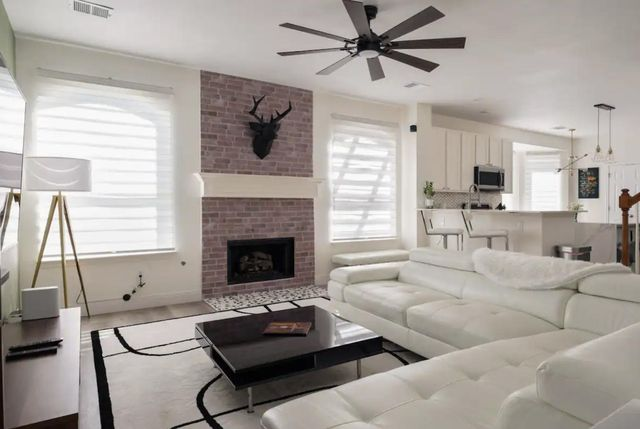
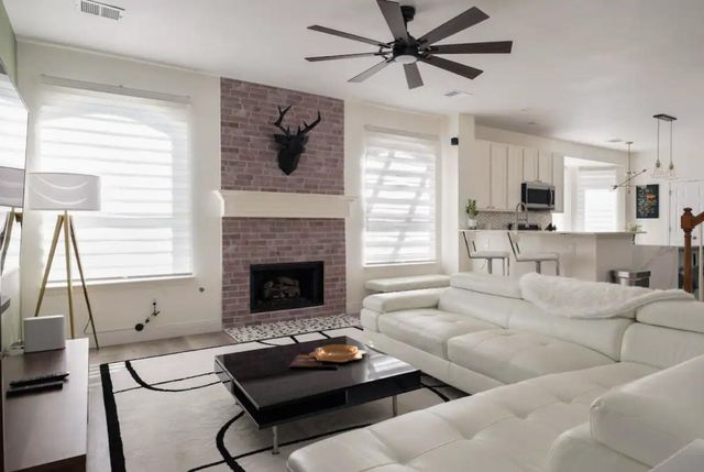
+ decorative bowl [308,343,367,363]
